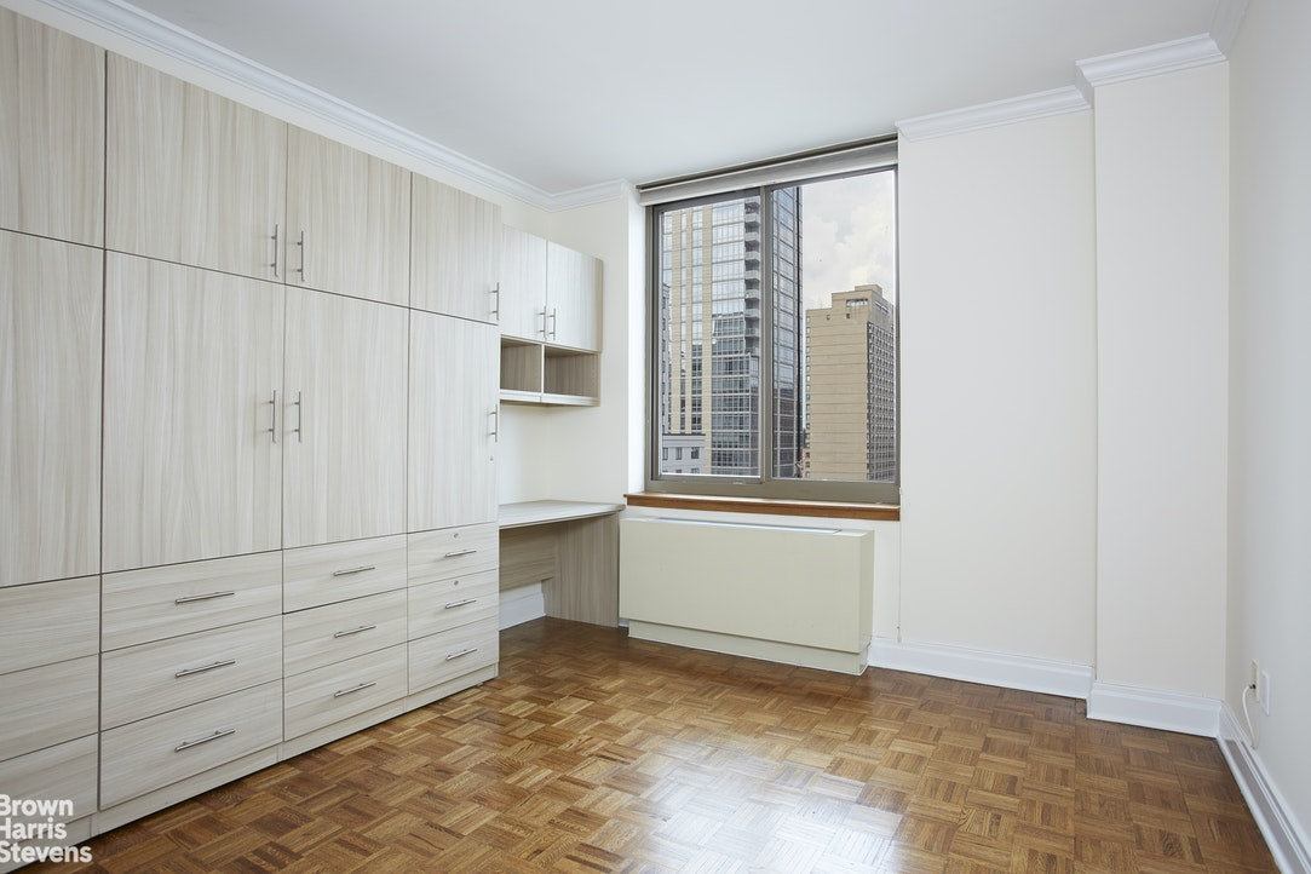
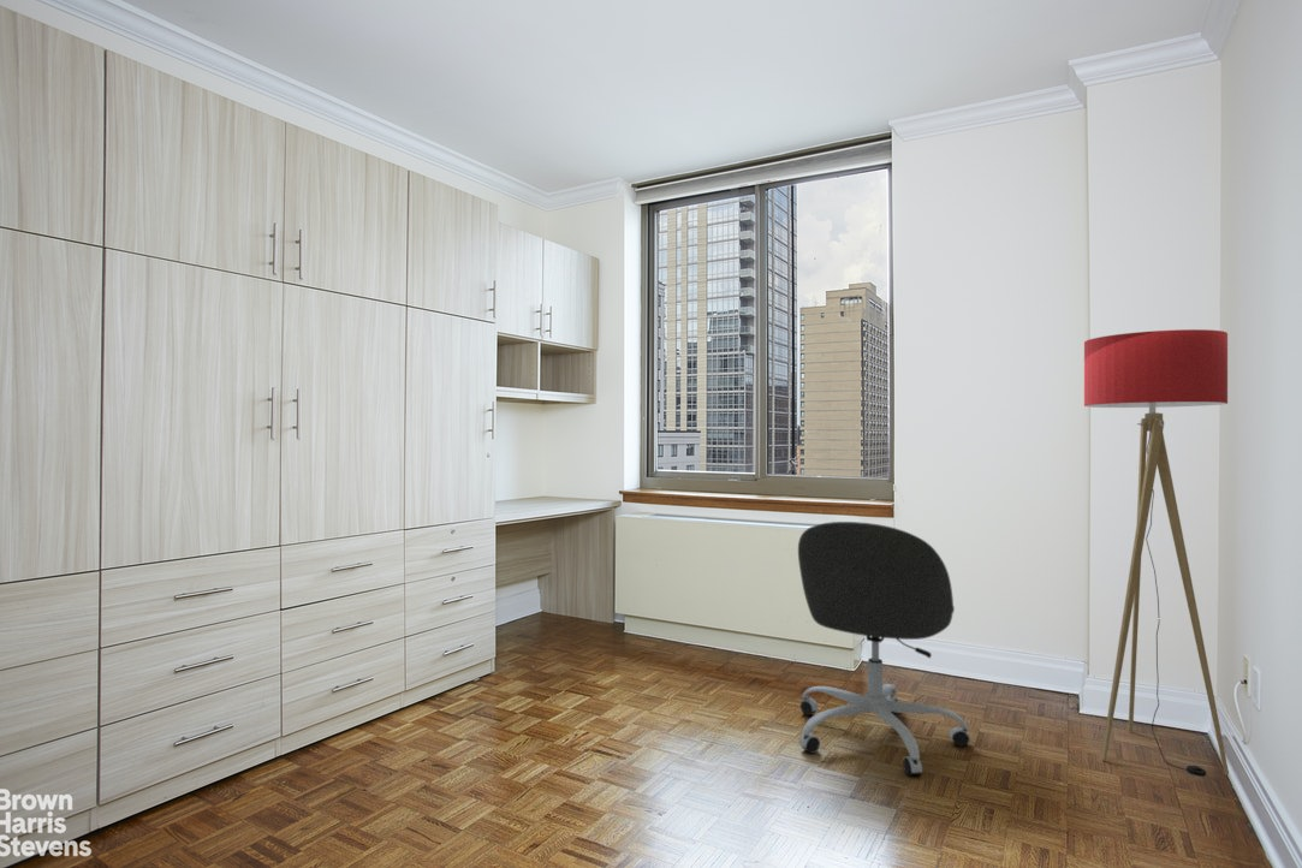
+ floor lamp [1083,328,1230,778]
+ office chair [797,521,971,778]
